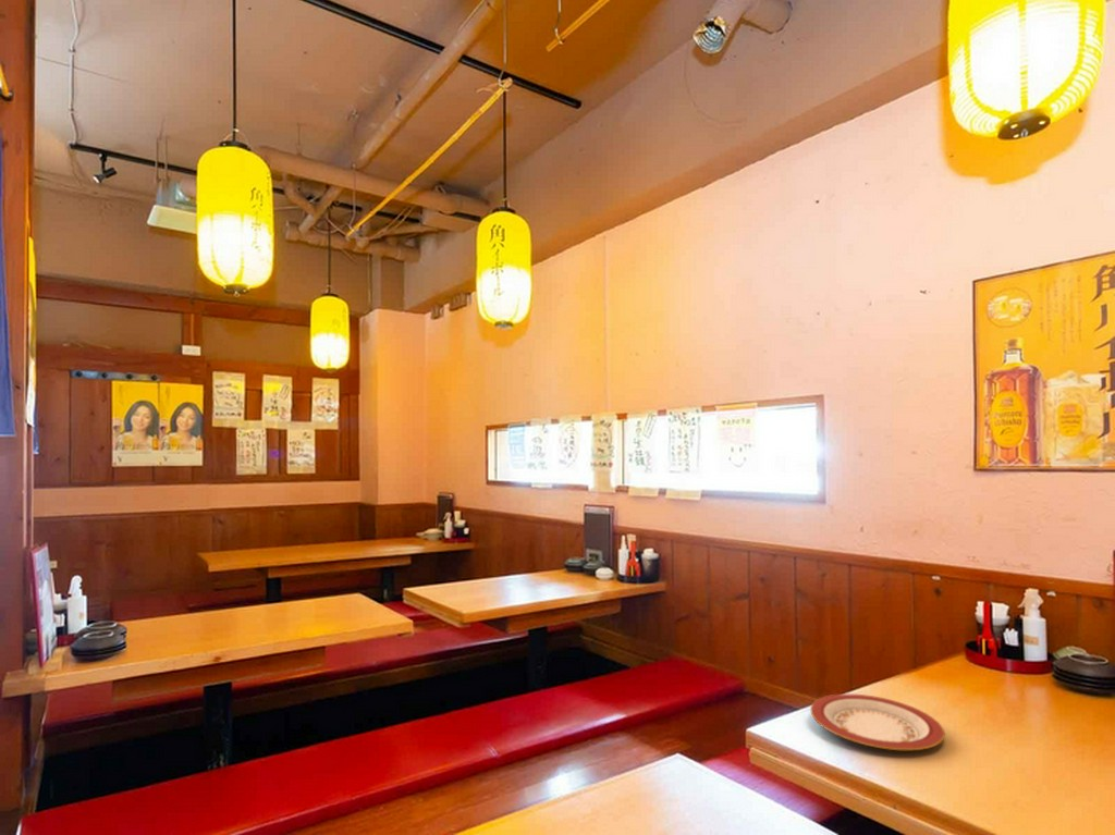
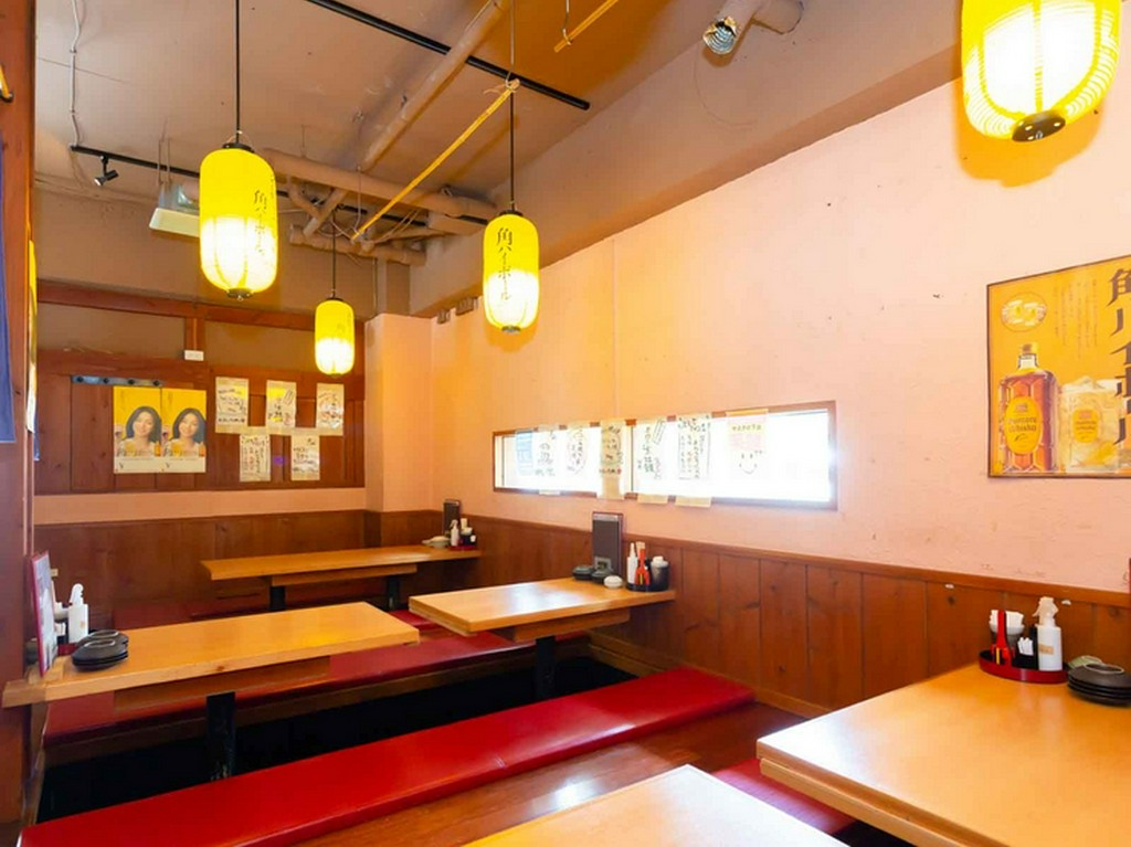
- plate [809,692,946,751]
